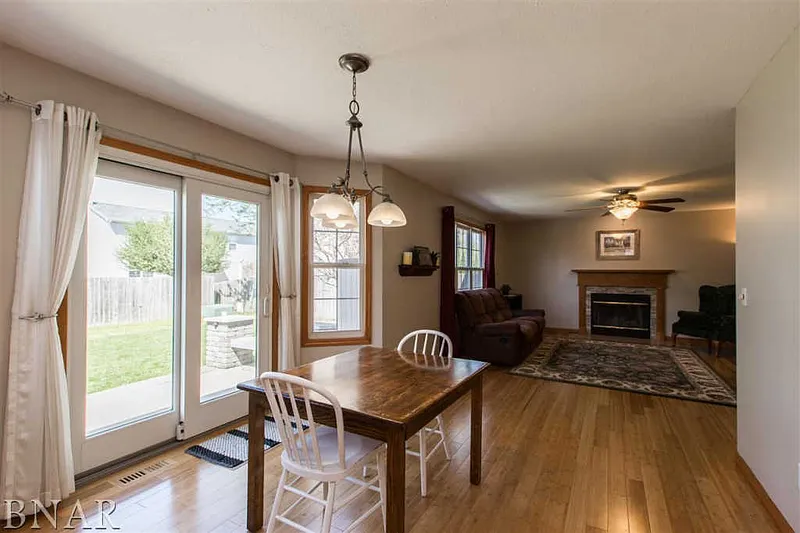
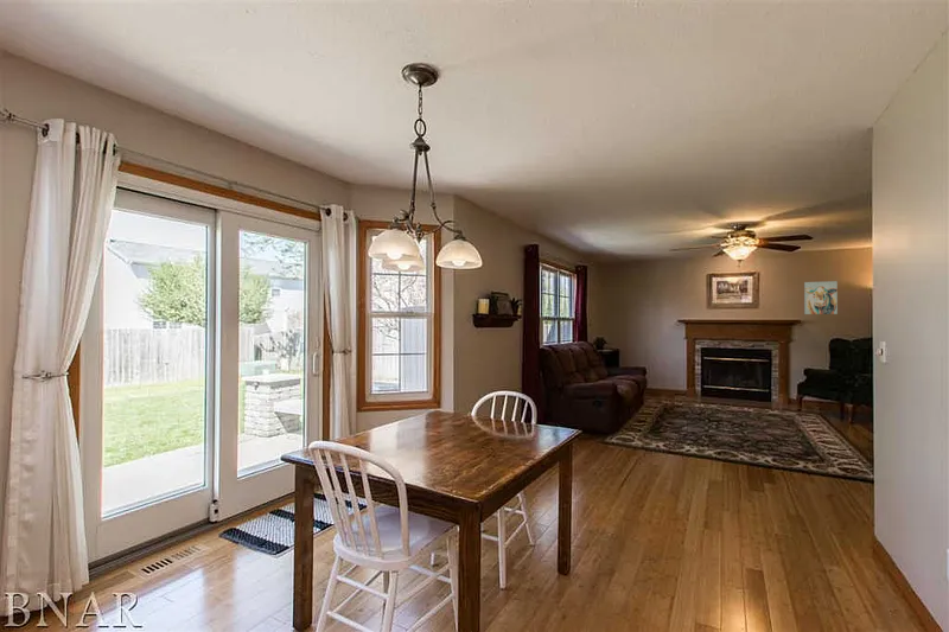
+ wall art [803,280,839,315]
